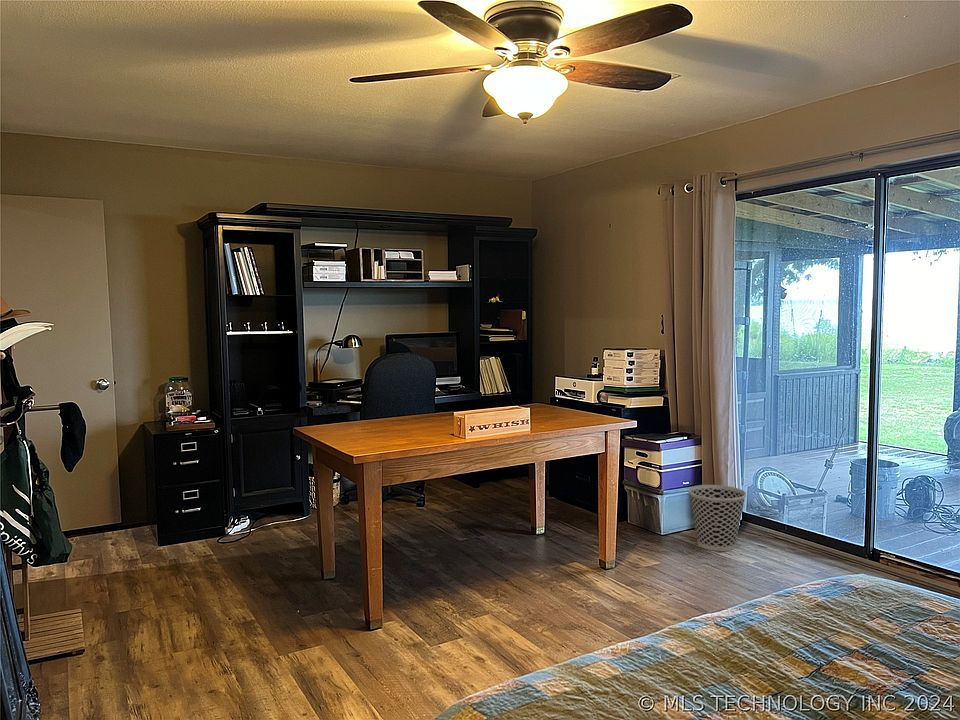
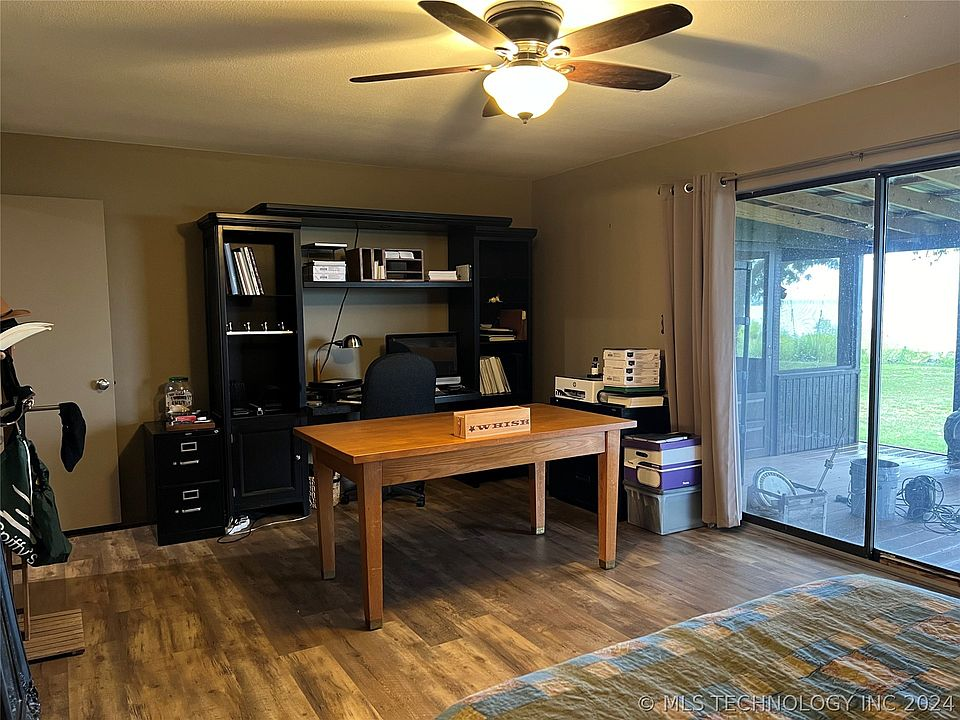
- wastebasket [687,484,747,552]
